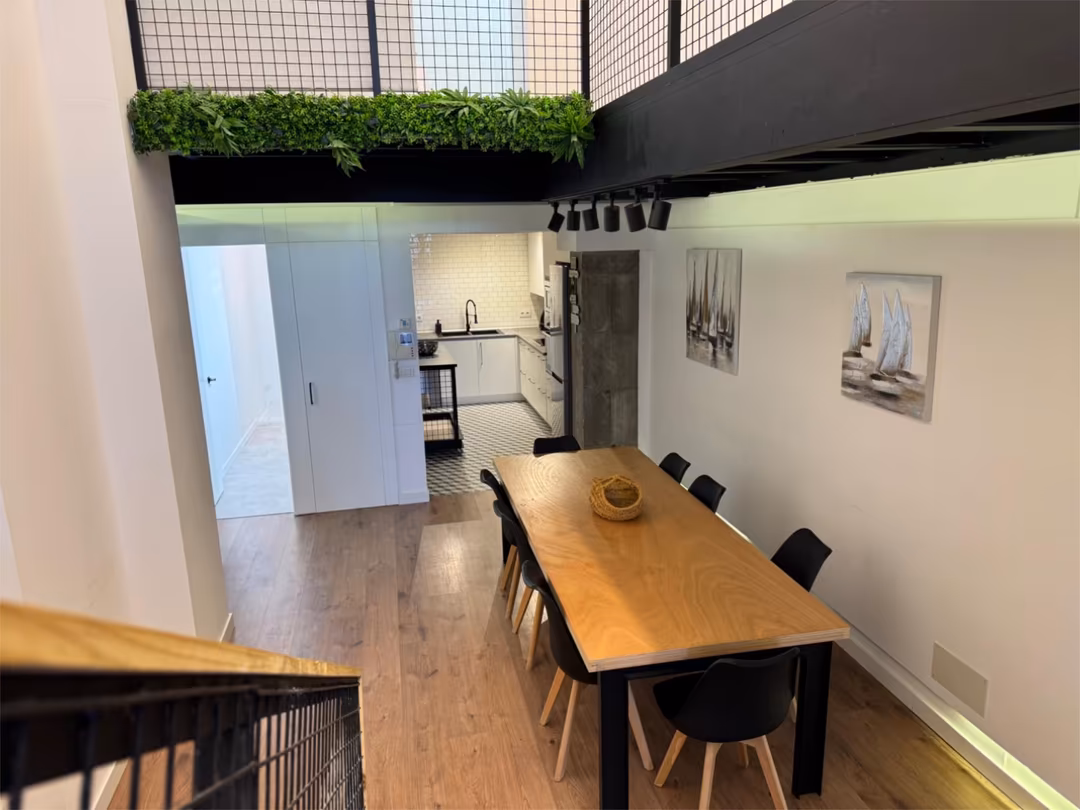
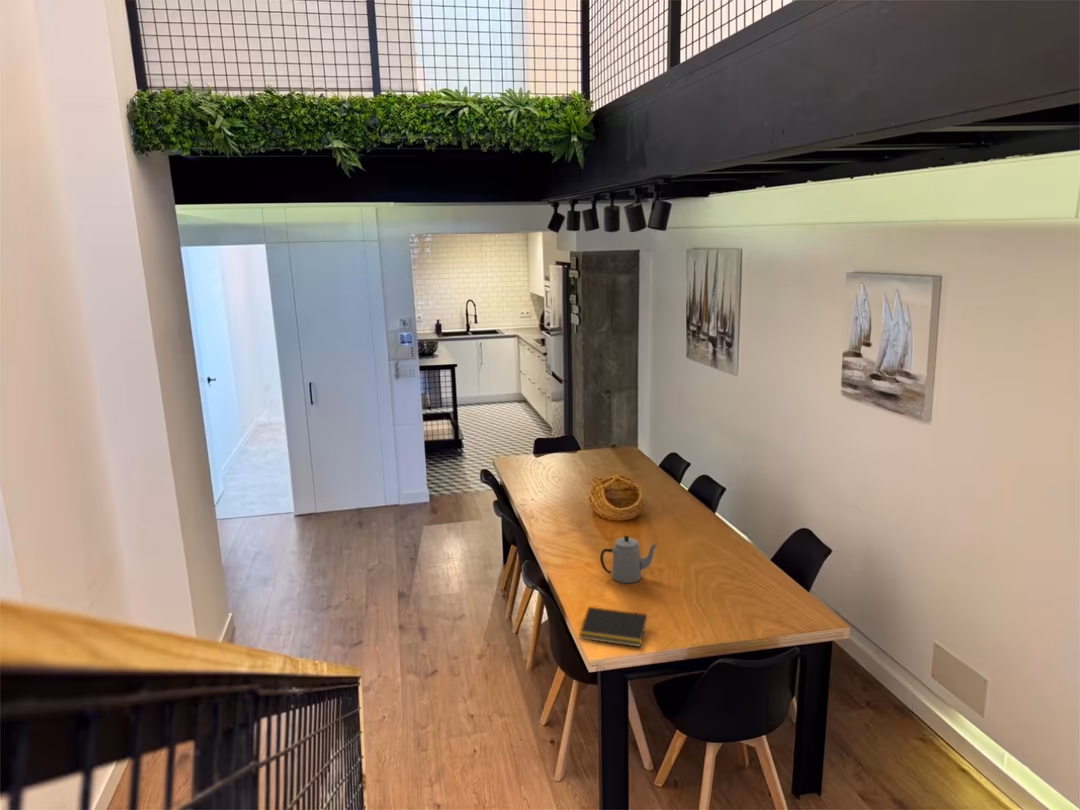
+ notepad [578,606,648,648]
+ teapot [599,535,658,584]
